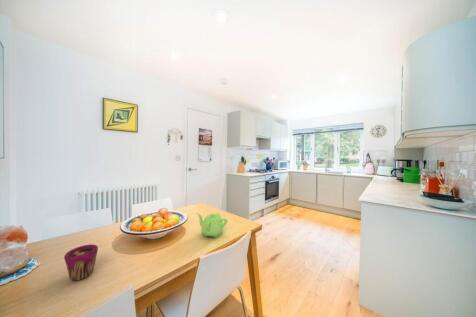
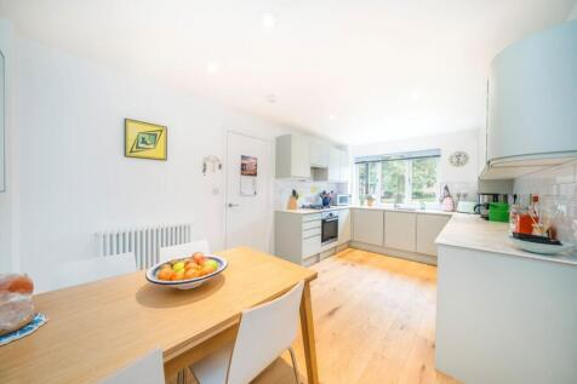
- teapot [196,212,228,239]
- cup [63,243,99,282]
